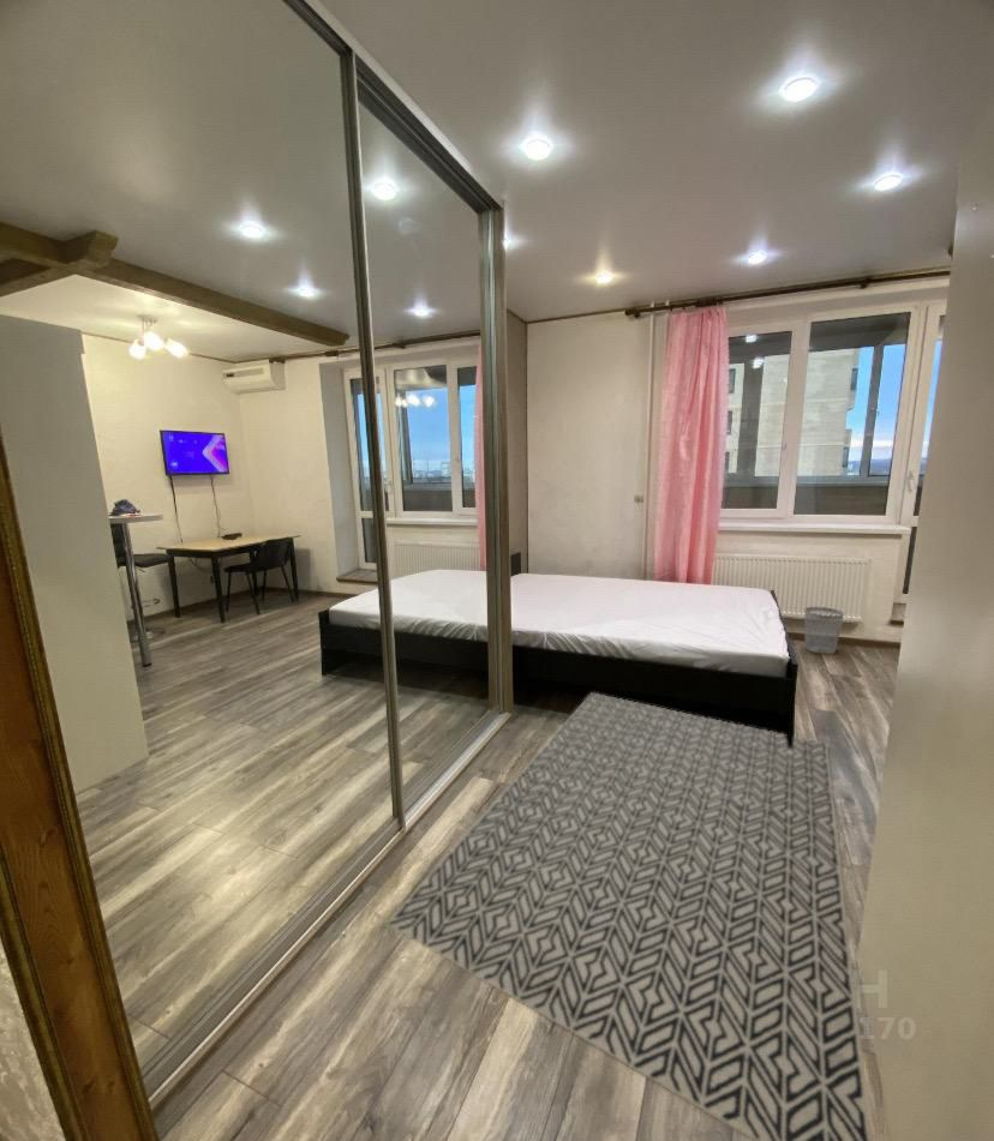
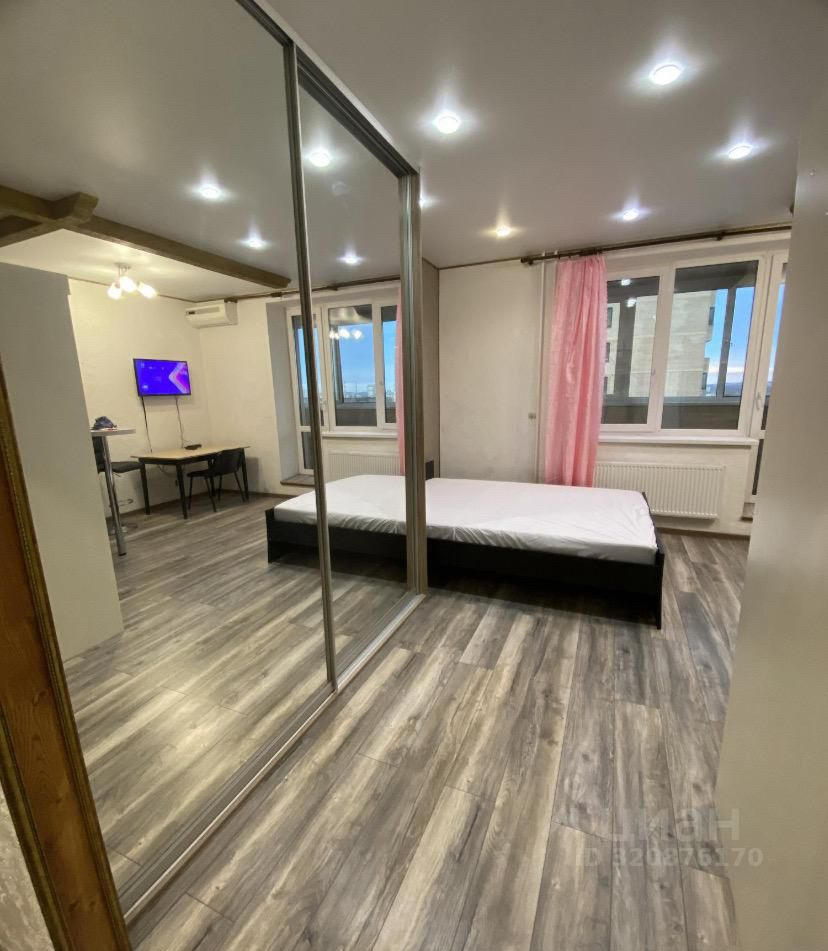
- rug [385,691,873,1141]
- wastebasket [803,606,845,655]
